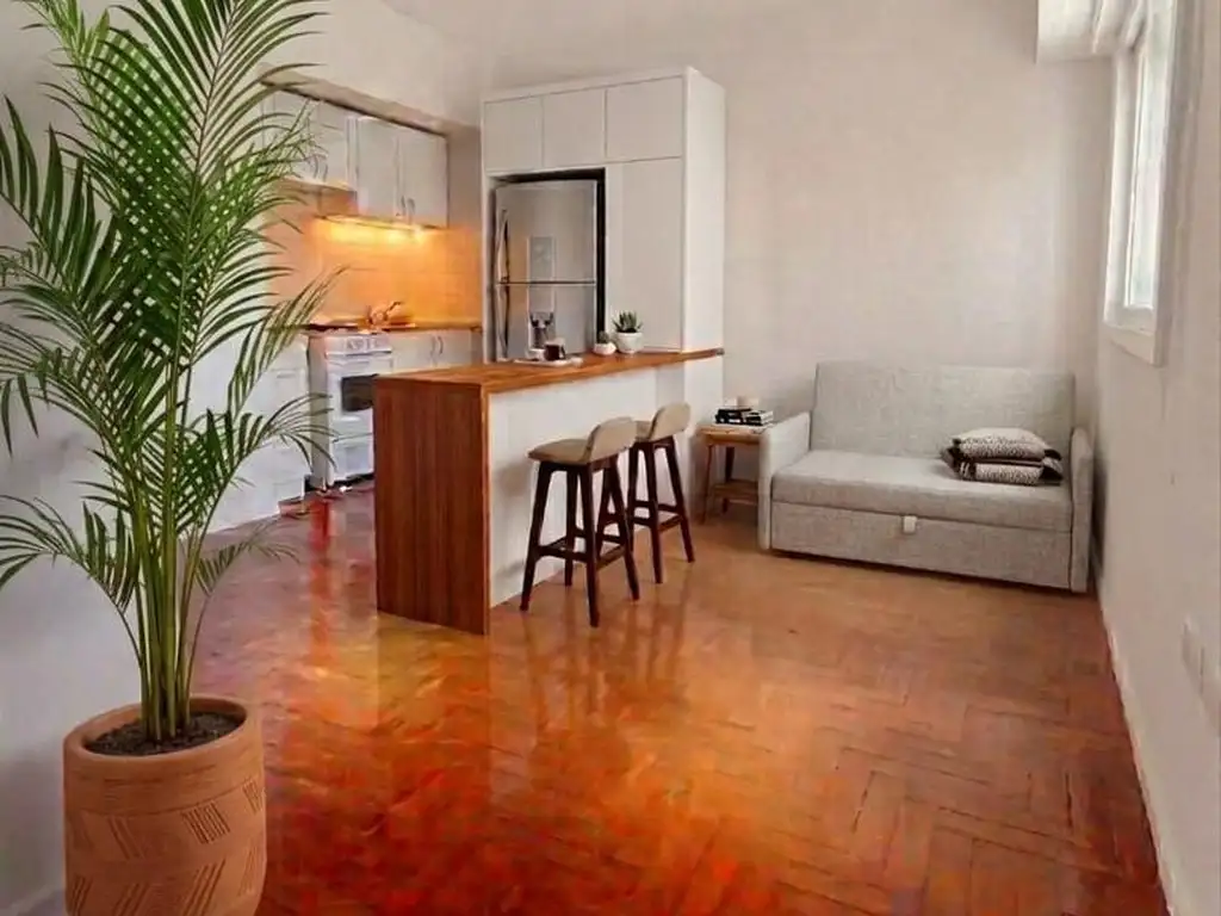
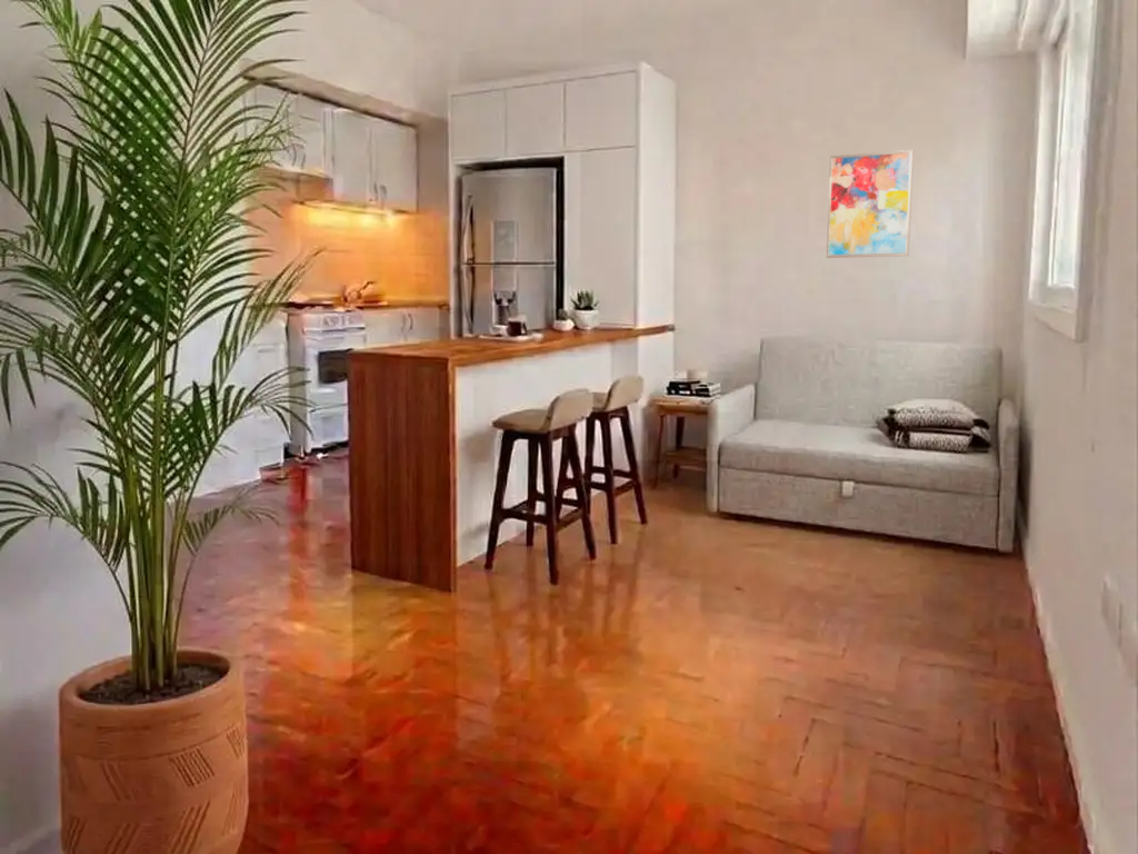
+ wall art [826,149,915,259]
